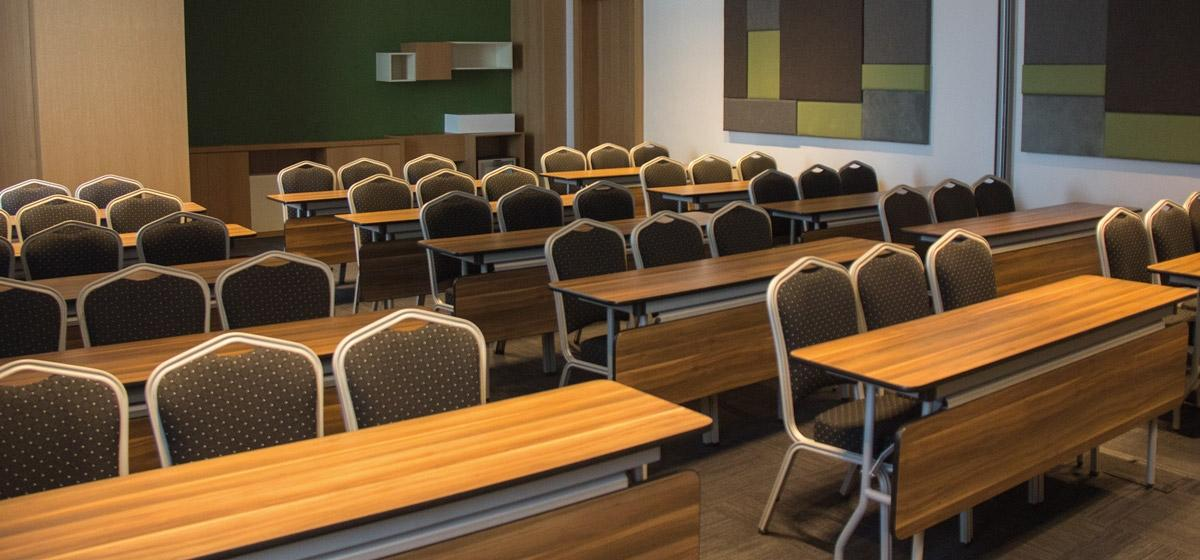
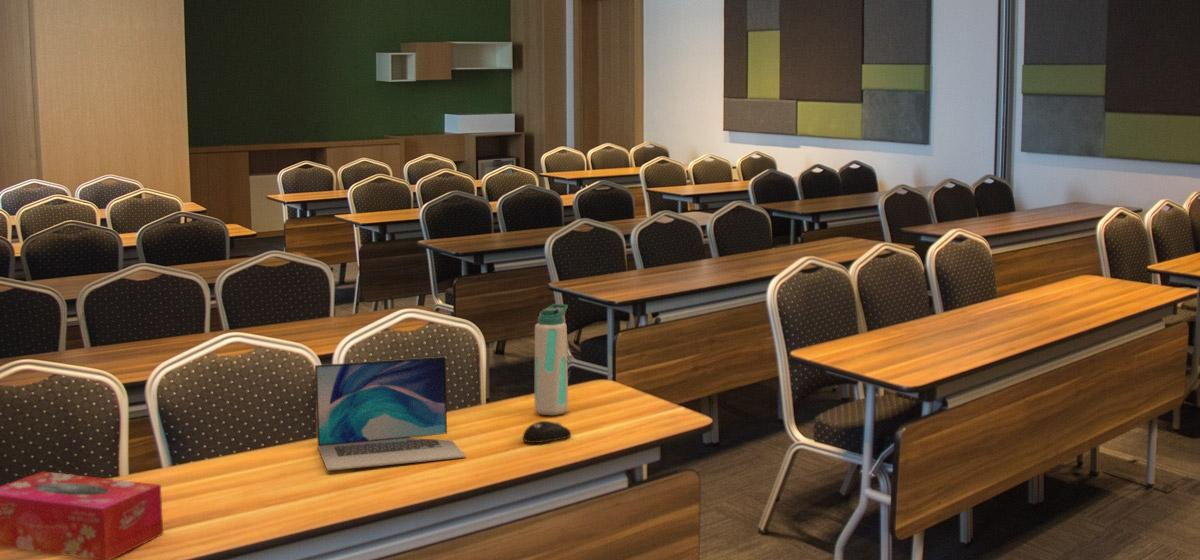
+ tissue box [0,471,164,560]
+ computer mouse [521,420,572,444]
+ water bottle [534,303,569,416]
+ laptop [314,356,467,472]
